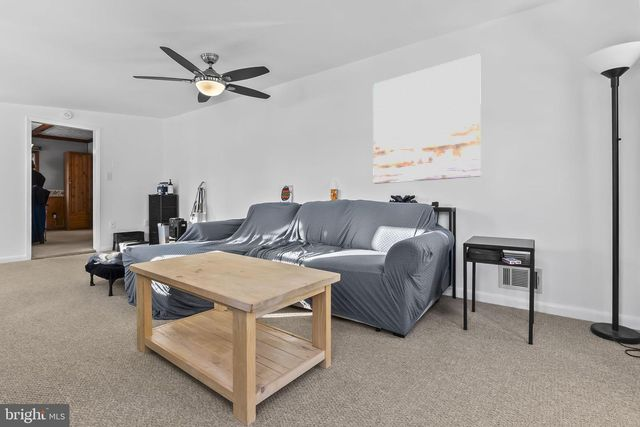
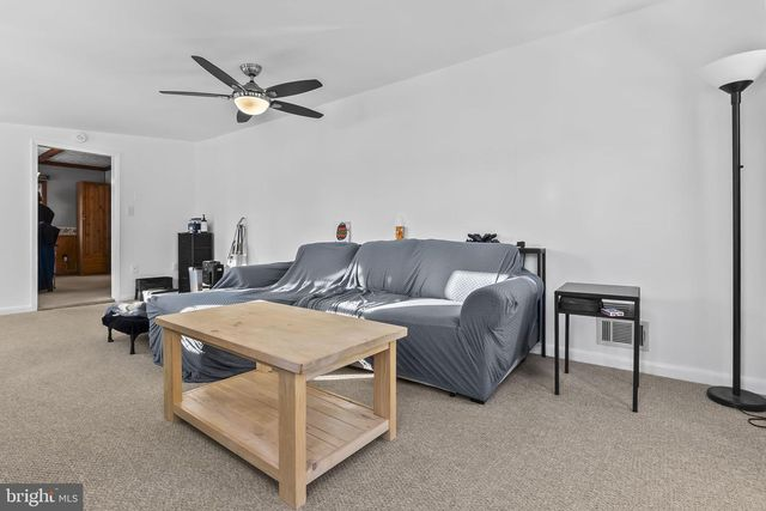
- wall art [372,53,482,185]
